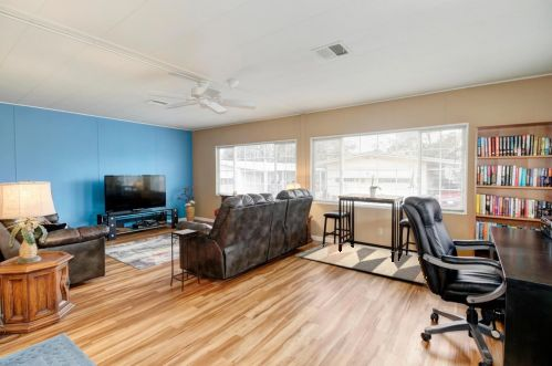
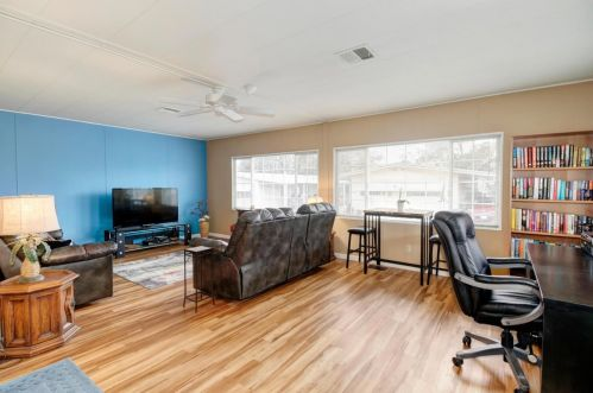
- rug [294,243,427,284]
